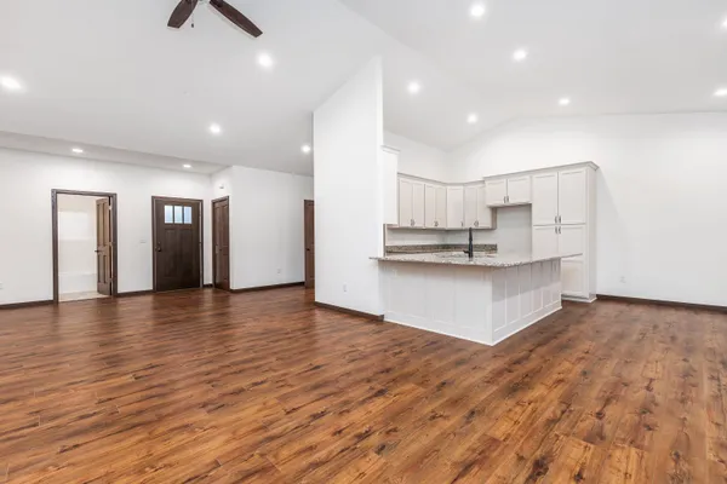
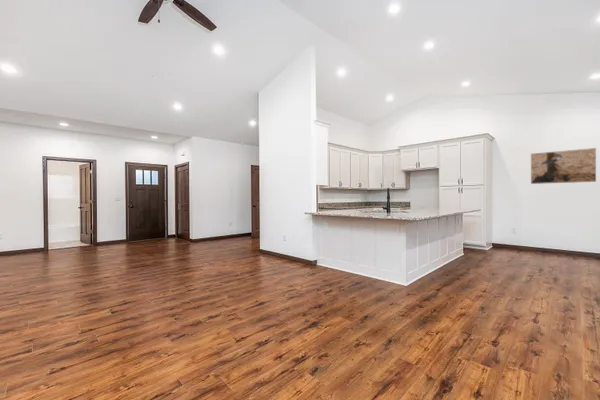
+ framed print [530,147,597,185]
